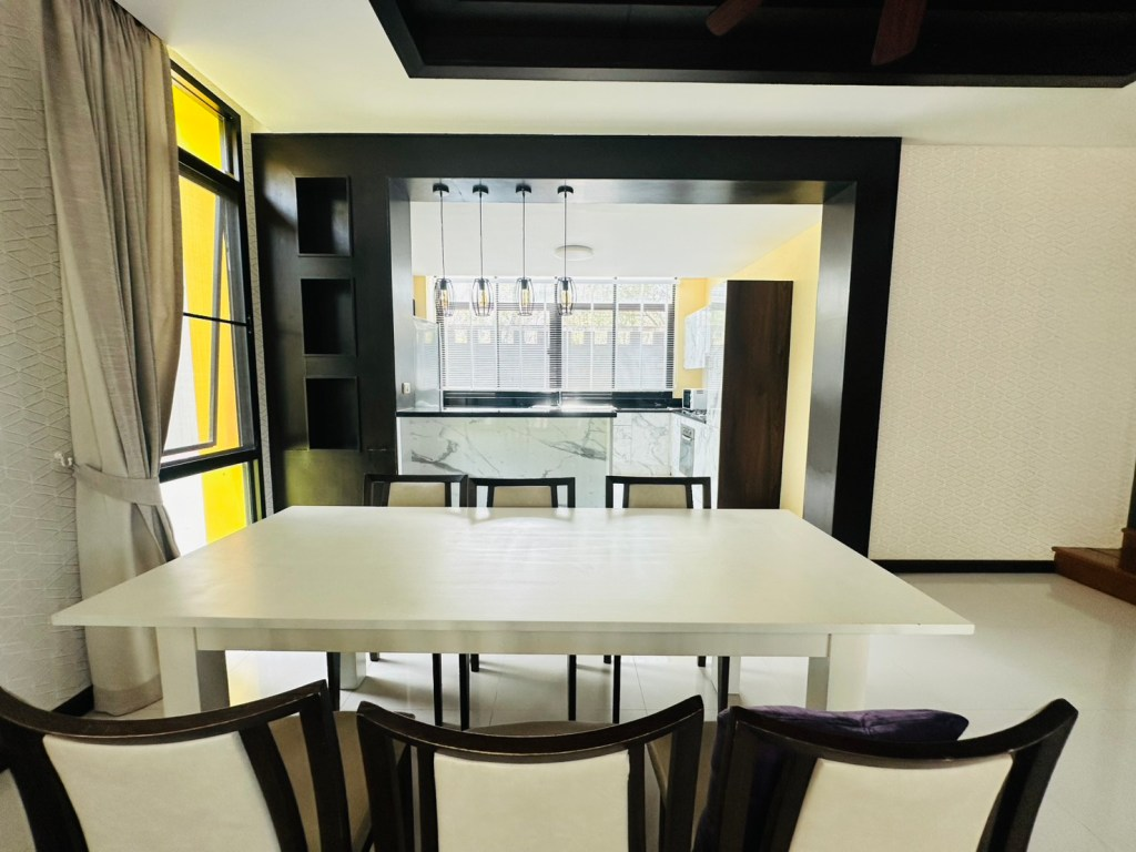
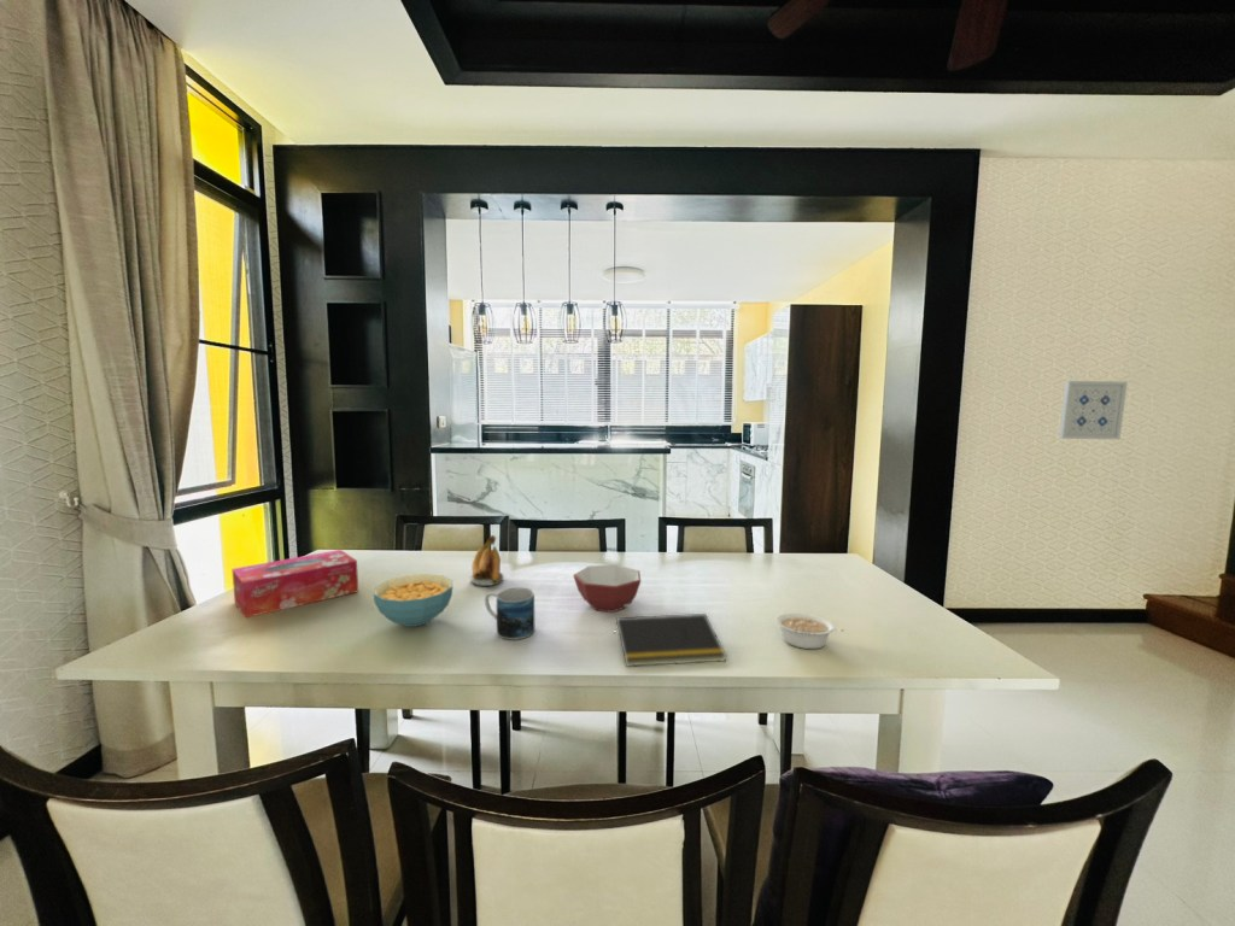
+ banana [469,534,504,587]
+ cereal bowl [371,573,453,628]
+ wall art [1058,380,1129,440]
+ notepad [613,613,727,668]
+ mug [484,587,535,641]
+ legume [774,611,847,650]
+ tissue box [232,549,359,619]
+ bowl [572,563,642,614]
